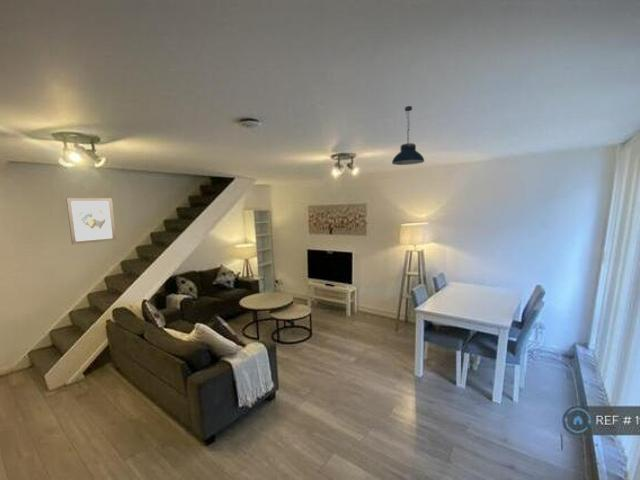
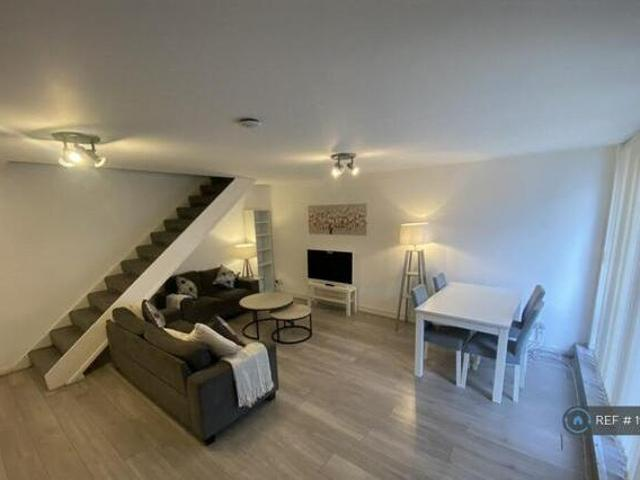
- wall art [65,197,117,245]
- pendant light [391,105,425,166]
